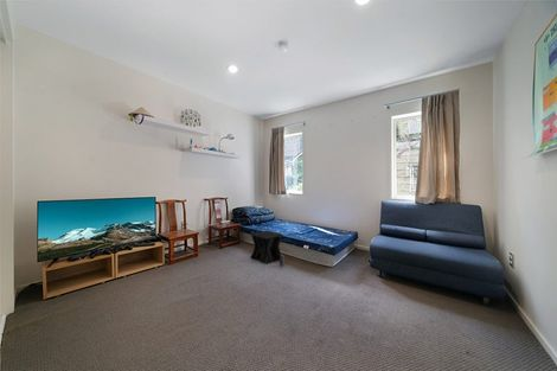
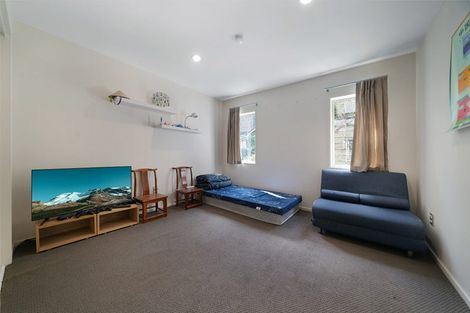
- side table [250,230,286,267]
